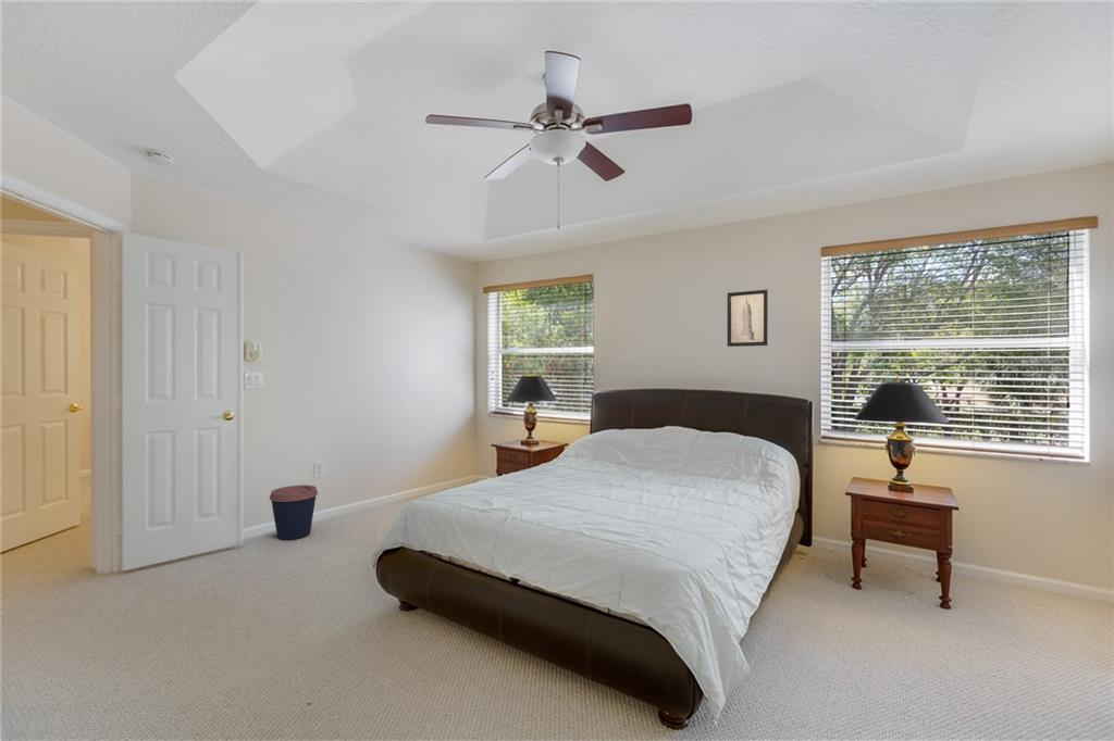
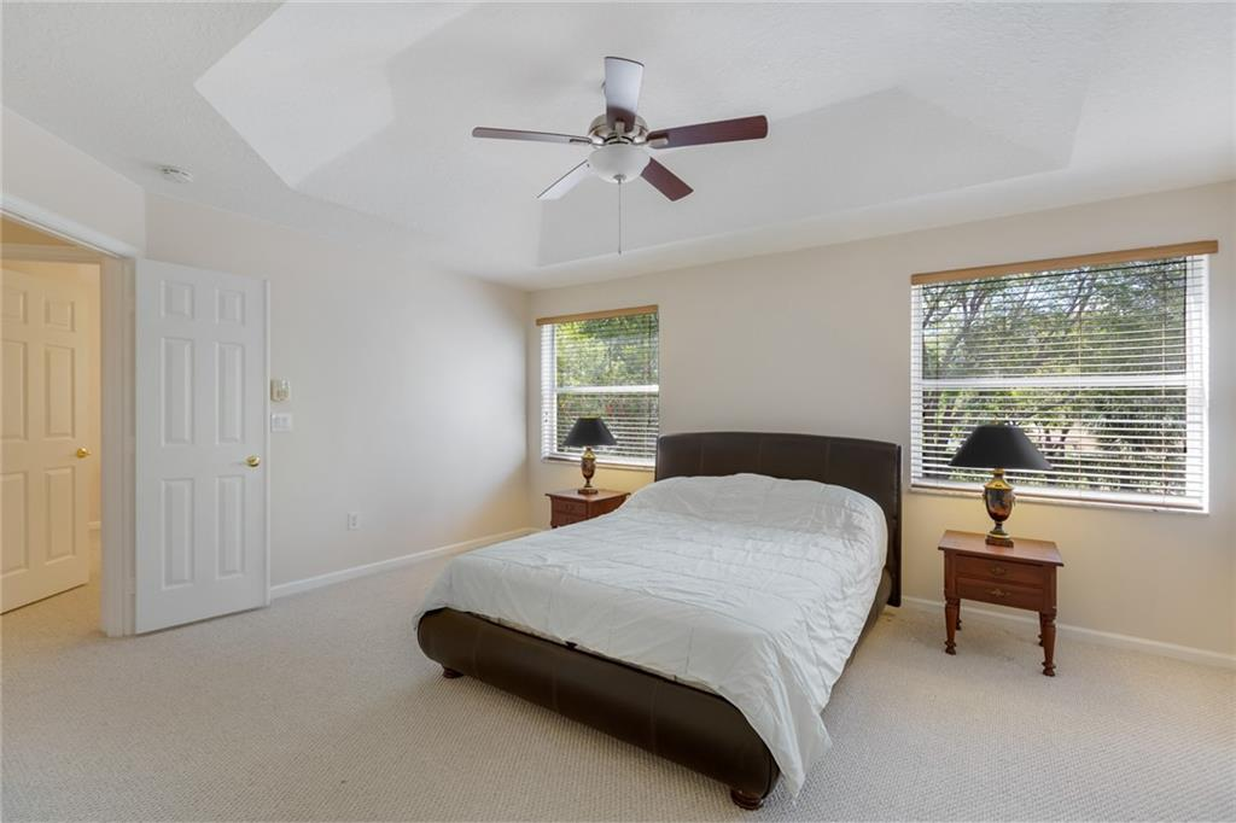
- coffee cup [269,485,319,541]
- wall art [727,289,769,348]
